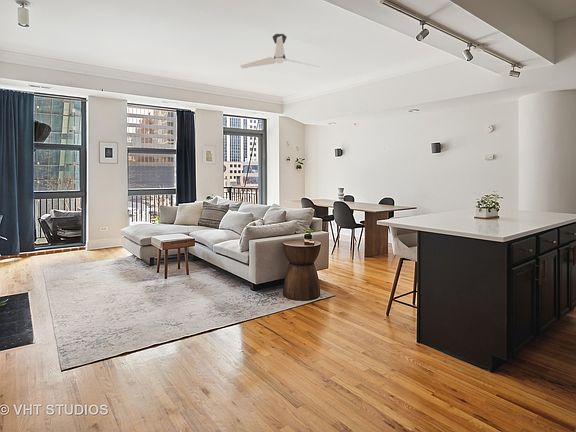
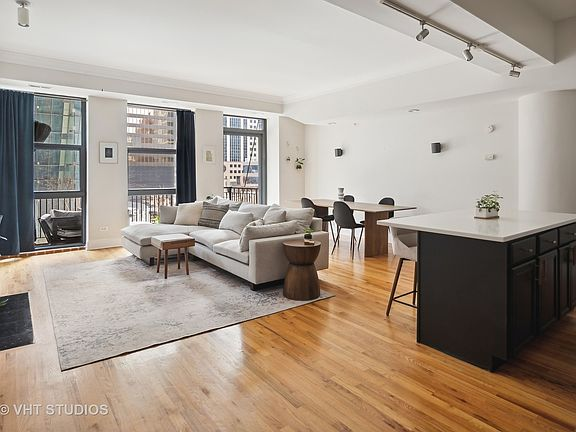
- ceiling fan [239,33,320,69]
